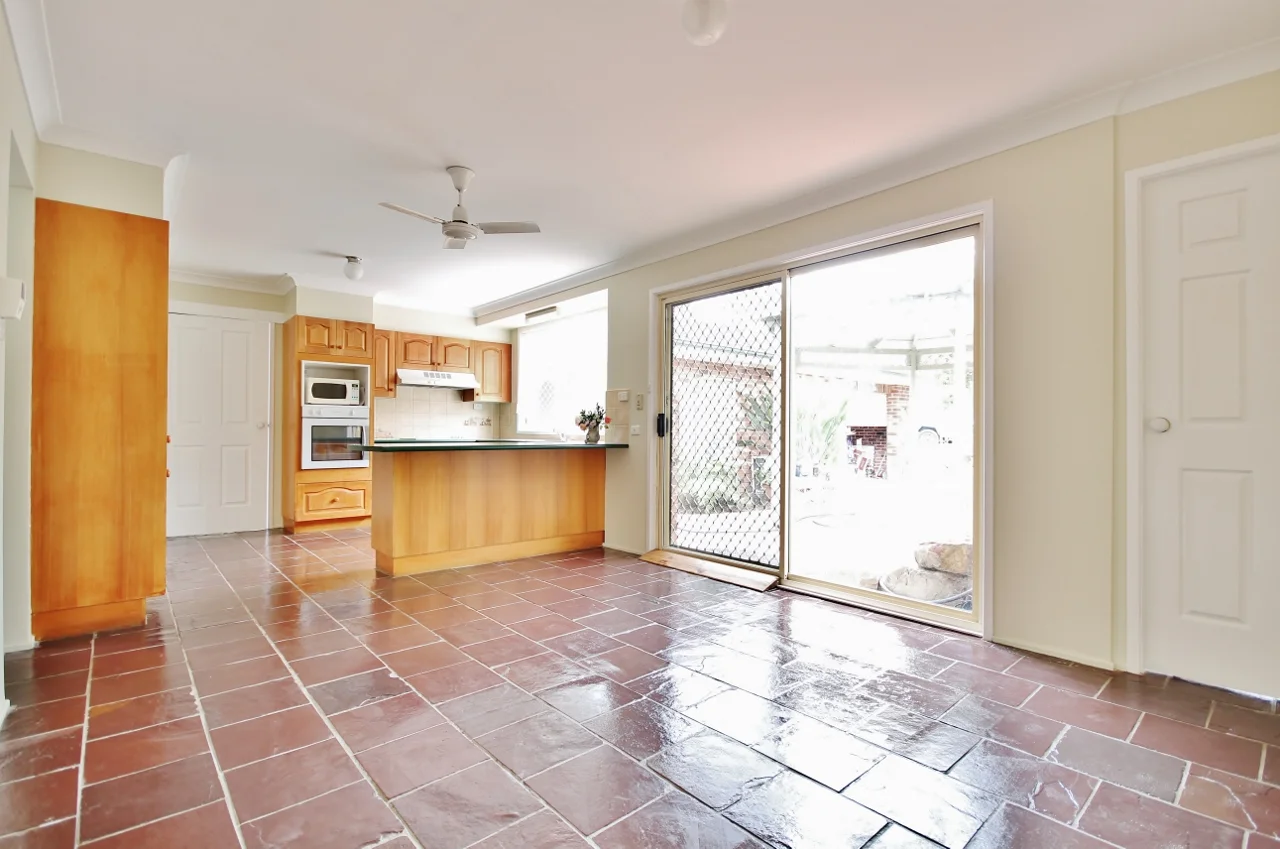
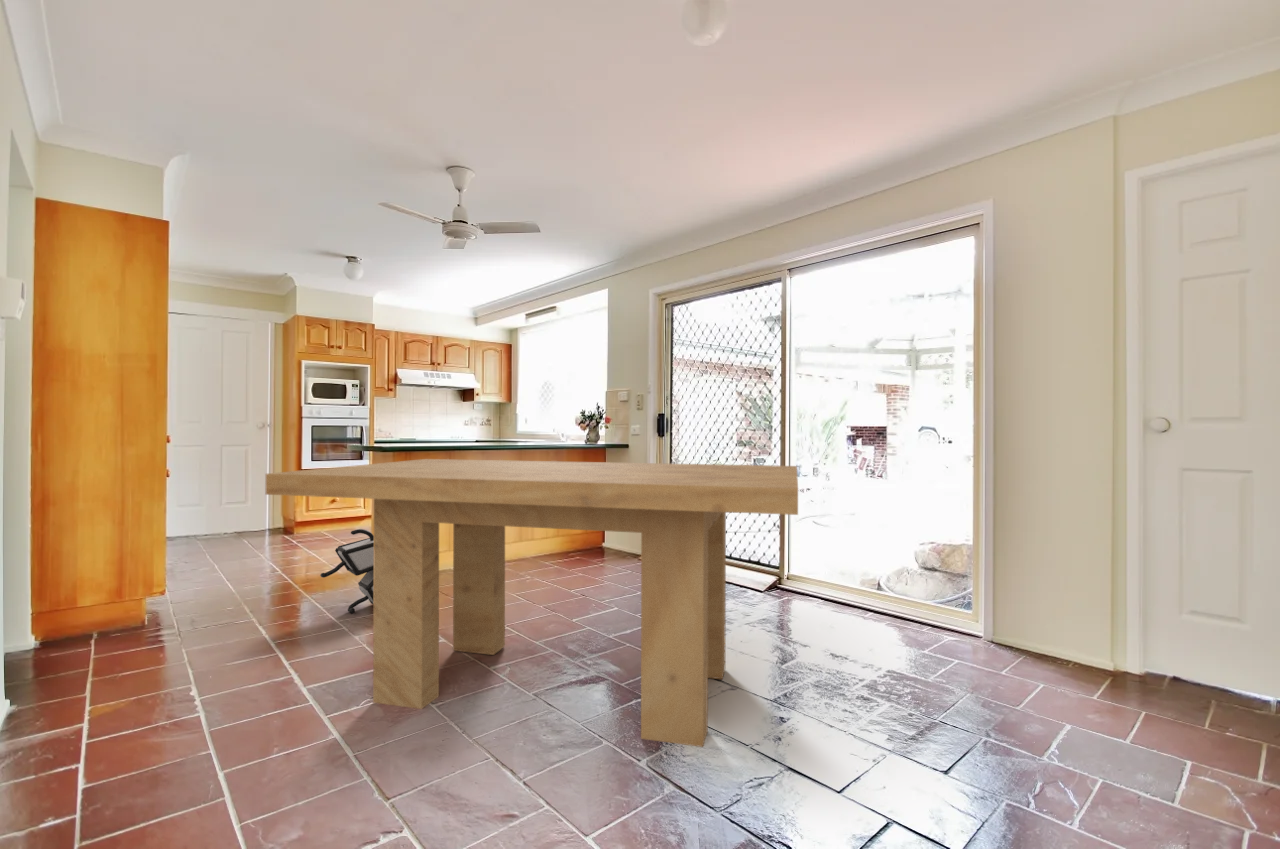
+ step stool [319,528,374,614]
+ dining table [265,458,799,748]
